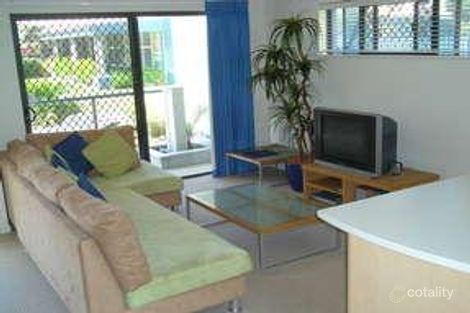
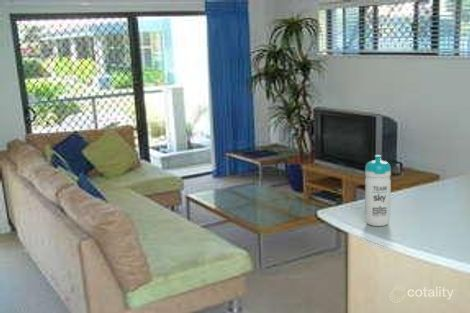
+ water bottle [364,154,392,227]
